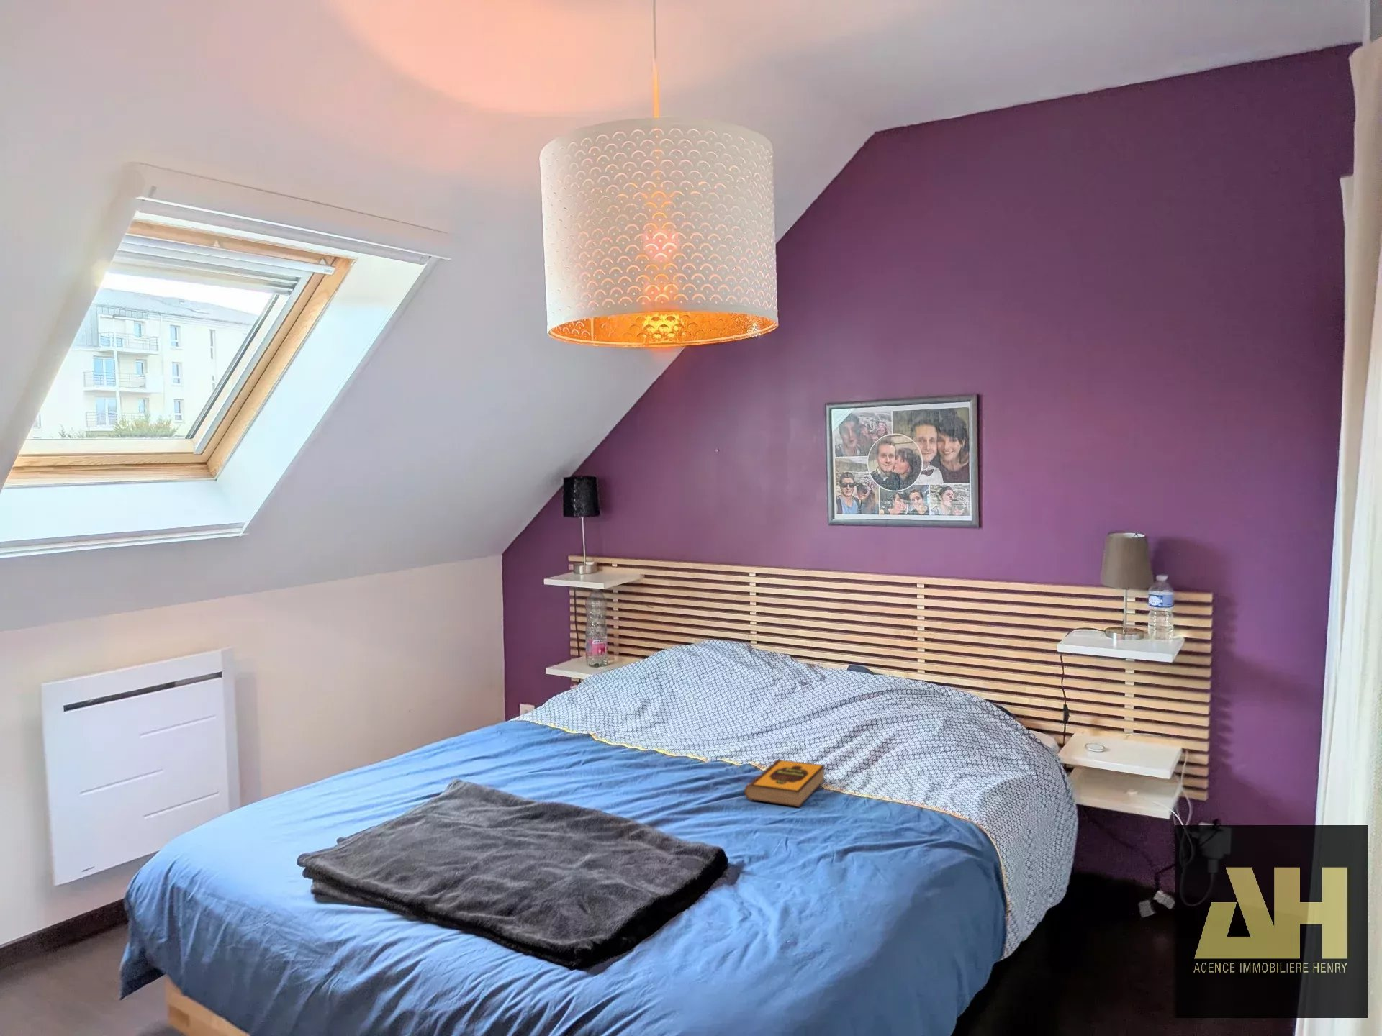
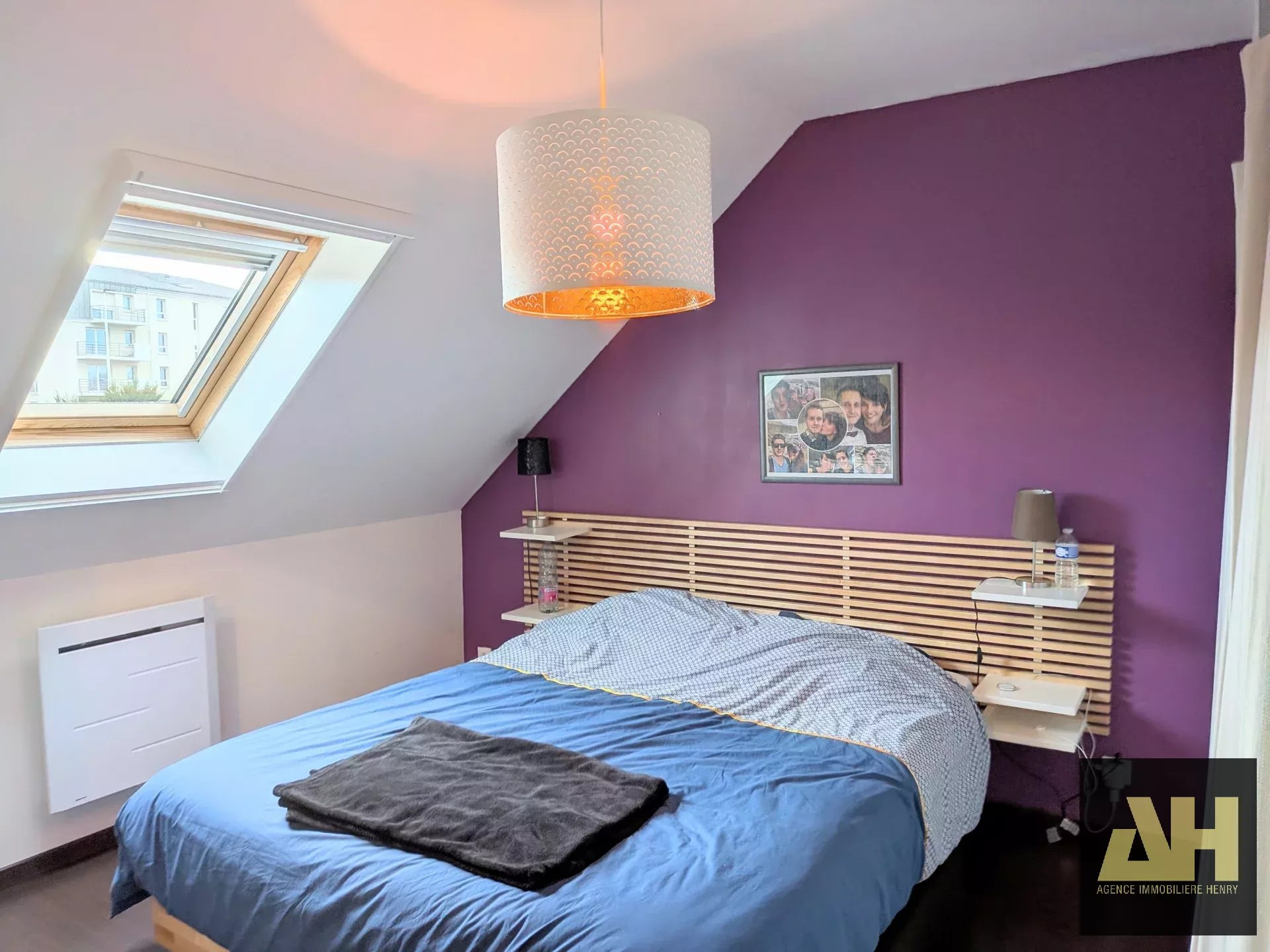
- hardback book [743,758,826,807]
